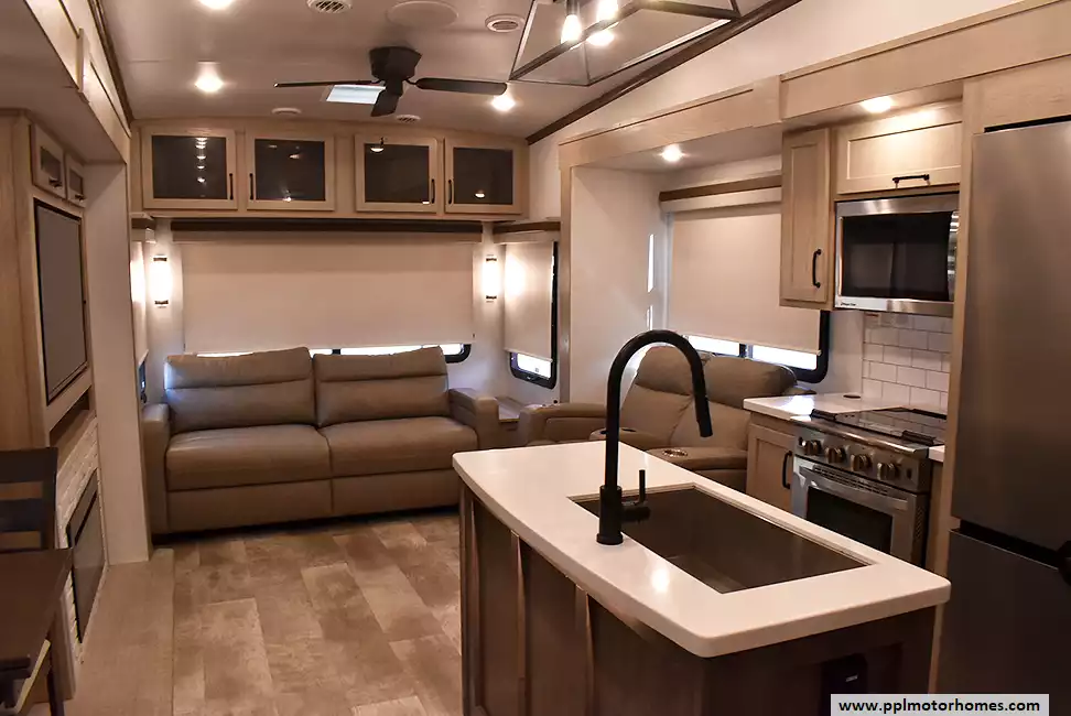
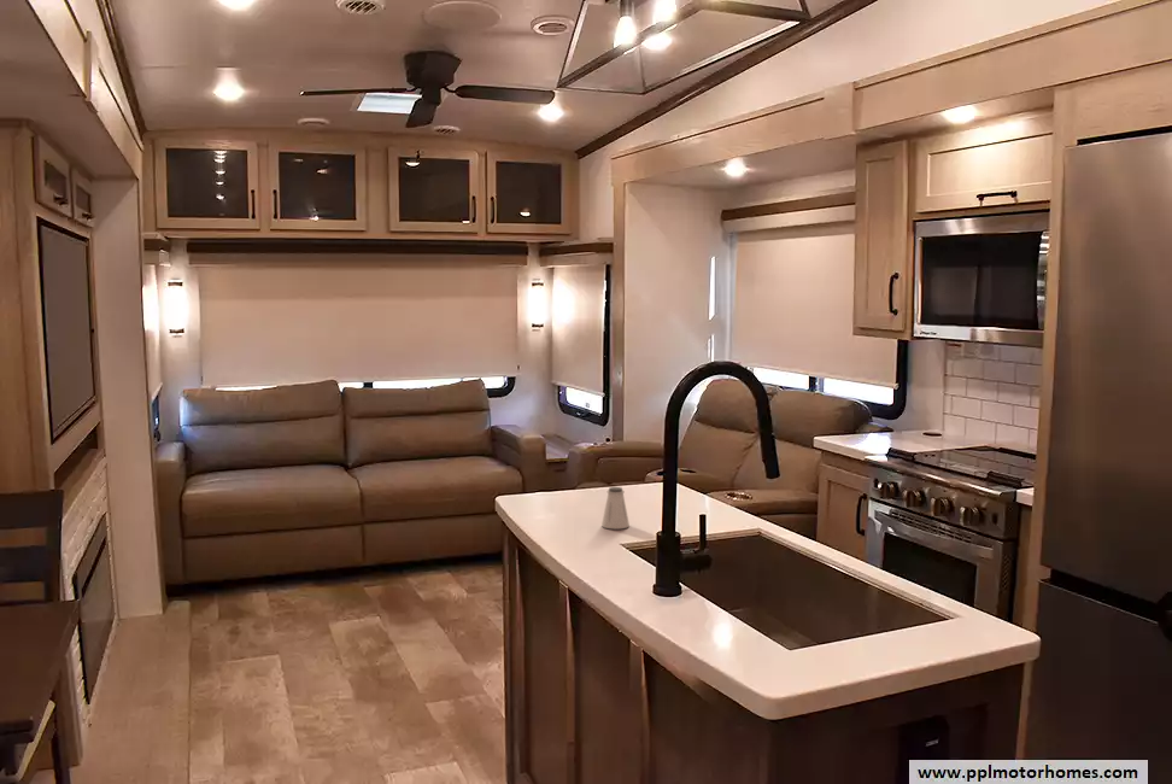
+ saltshaker [600,486,631,531]
